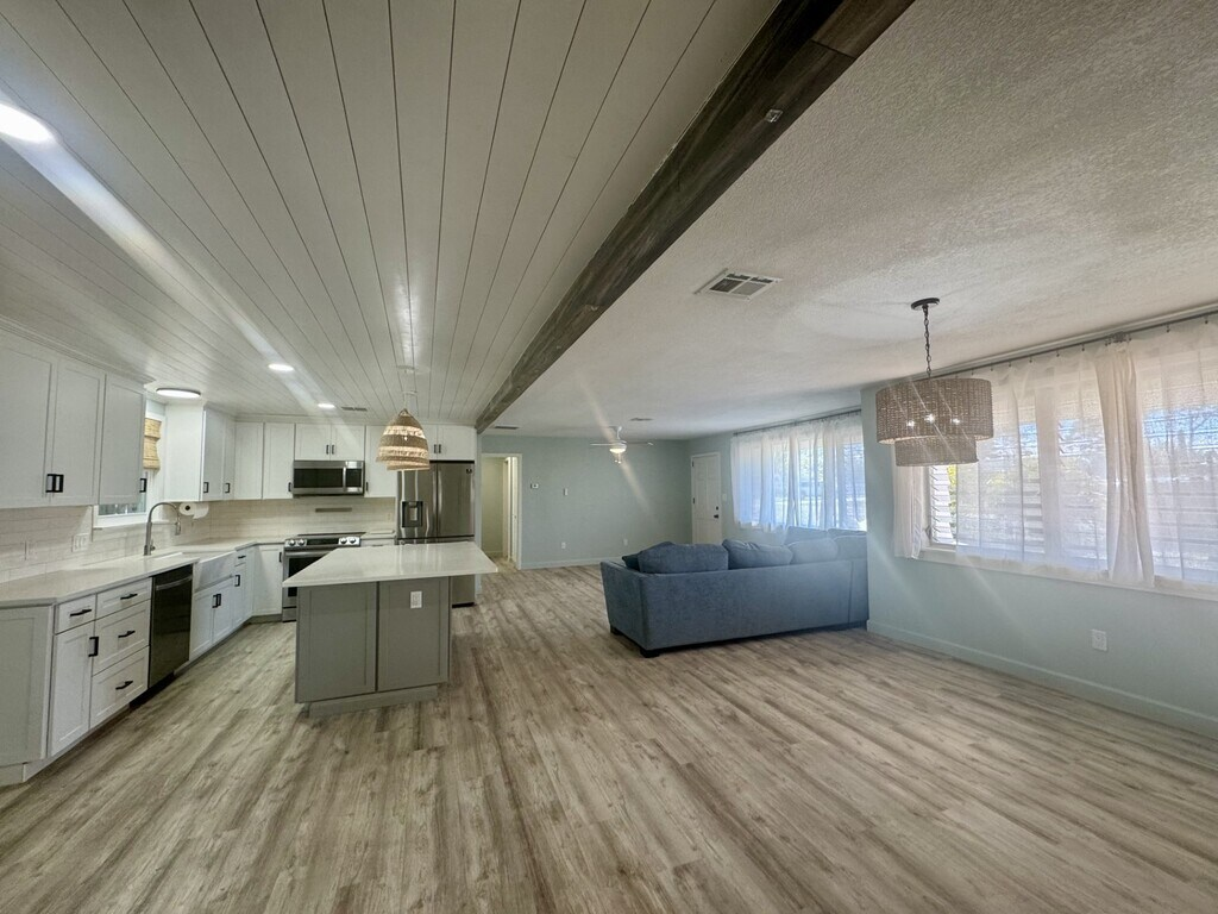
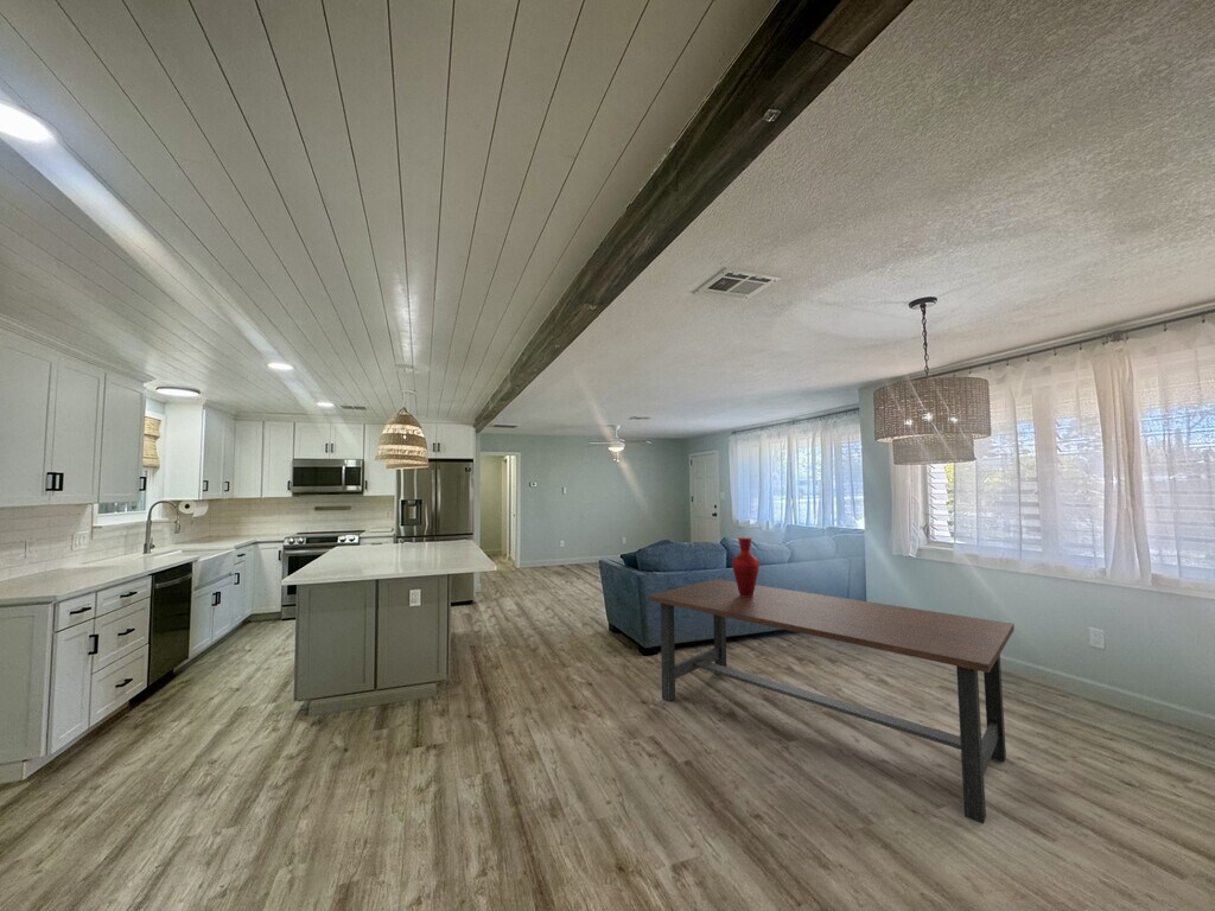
+ dining table [647,578,1016,824]
+ vase [731,536,761,597]
